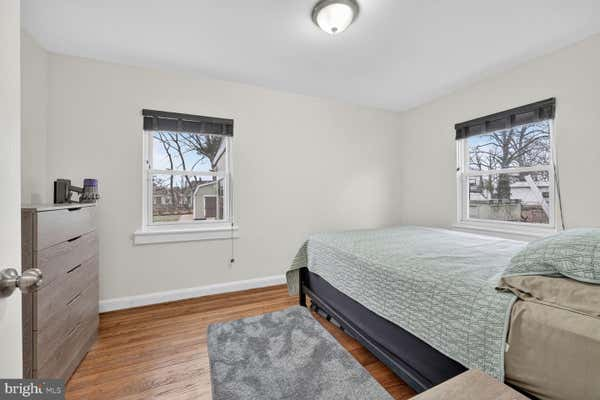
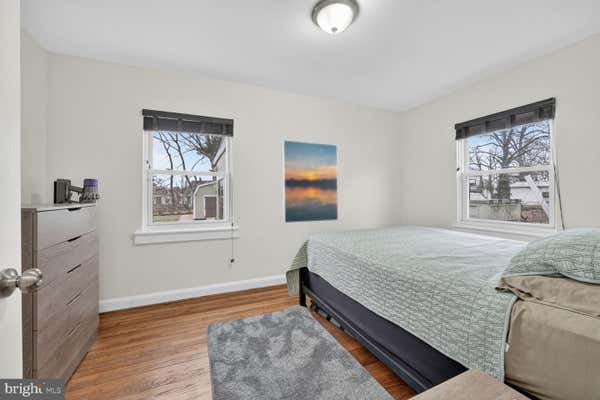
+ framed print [282,139,339,224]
